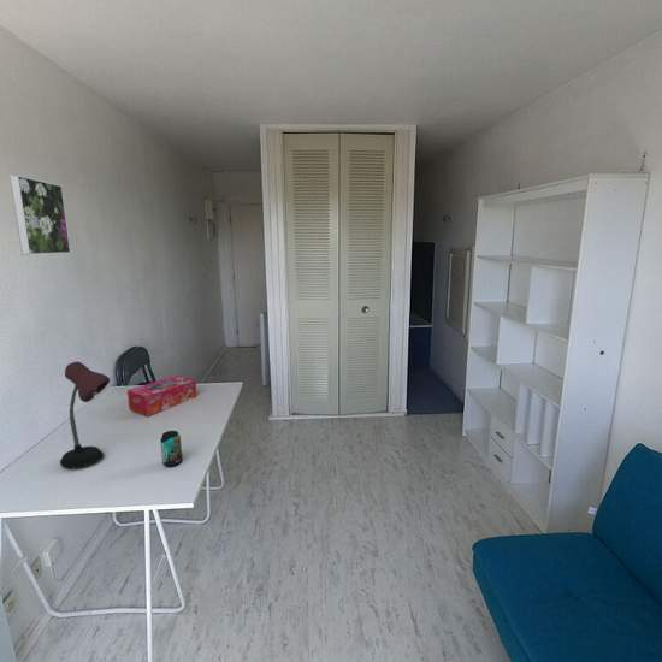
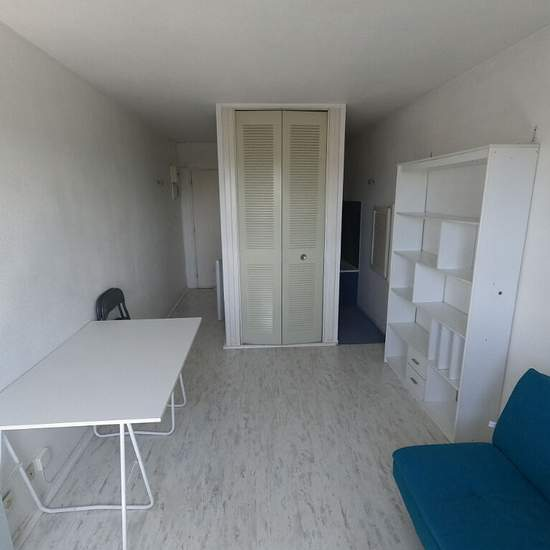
- beverage can [159,430,183,468]
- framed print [8,175,72,256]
- tissue box [126,374,197,418]
- desk lamp [59,361,111,469]
